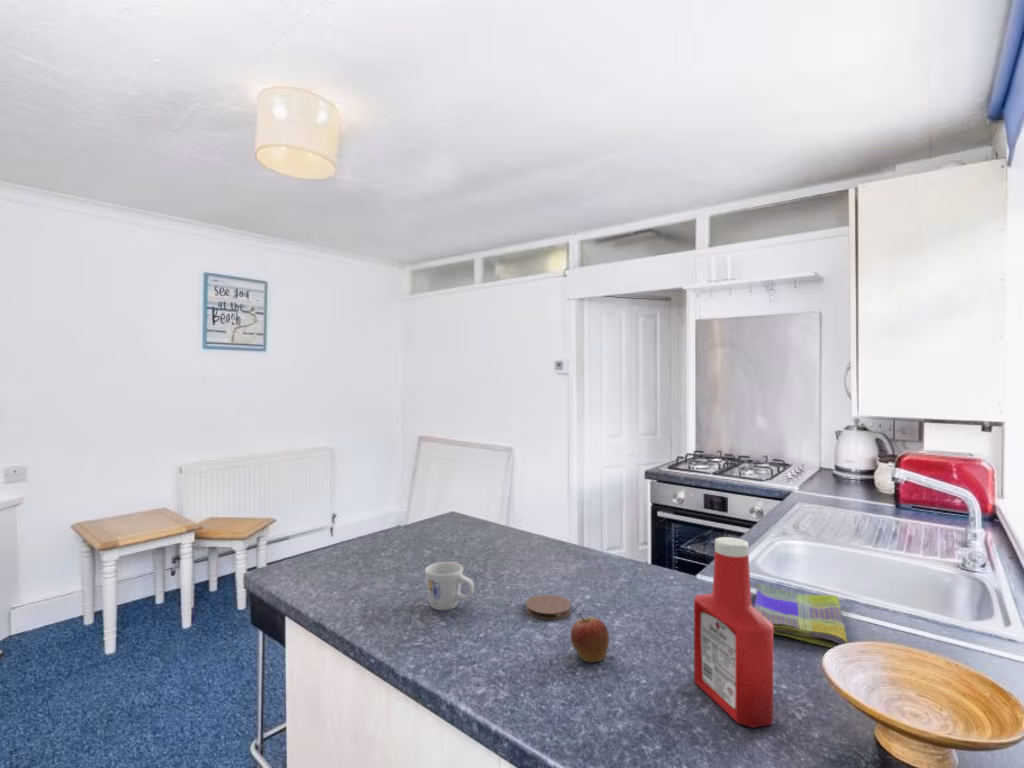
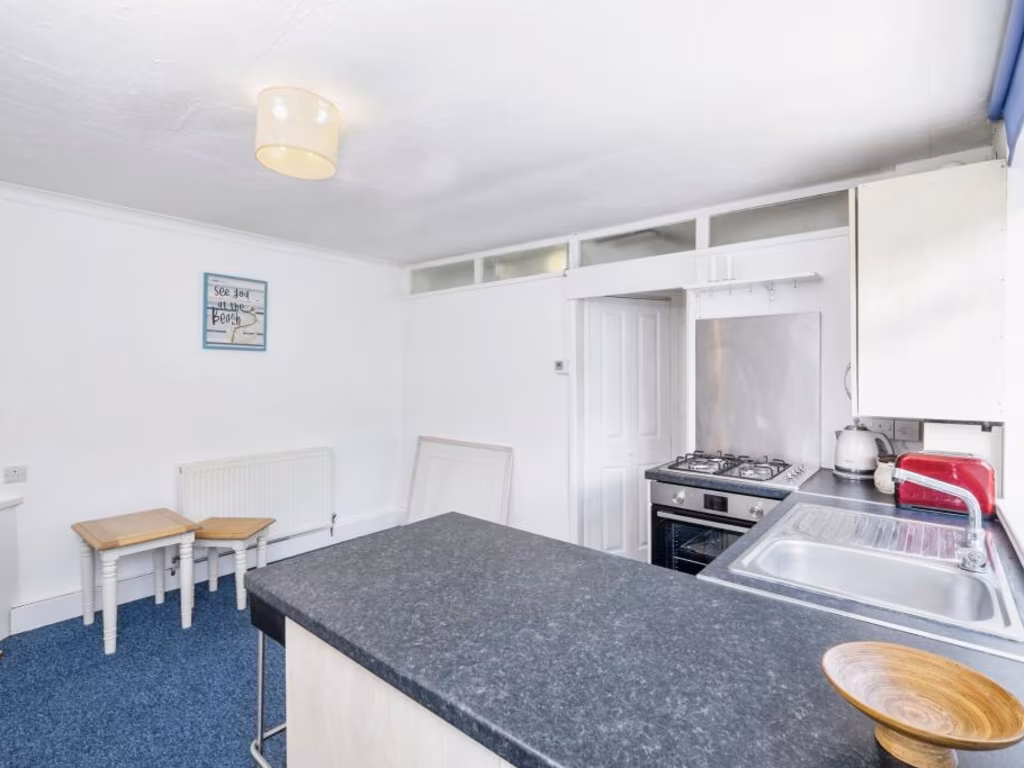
- mug [424,561,475,612]
- coaster [525,594,572,621]
- fruit [570,611,610,664]
- soap bottle [693,536,774,729]
- dish towel [752,583,848,649]
